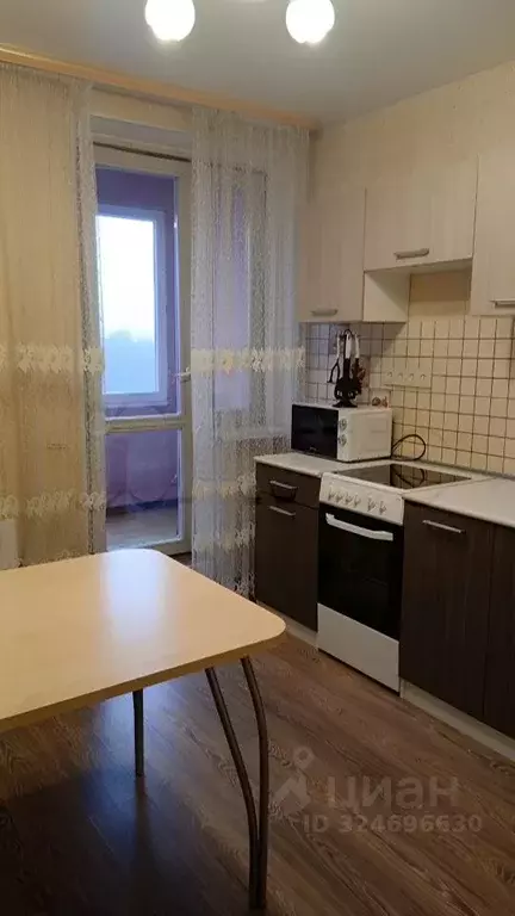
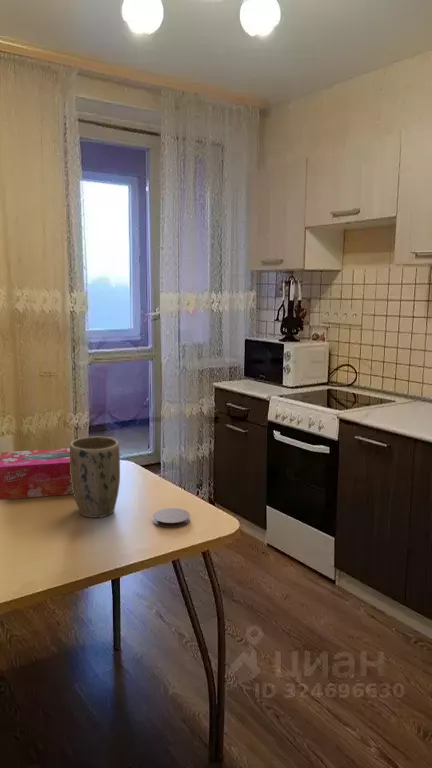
+ tissue box [0,447,74,501]
+ plant pot [69,436,121,519]
+ coaster [152,507,191,529]
